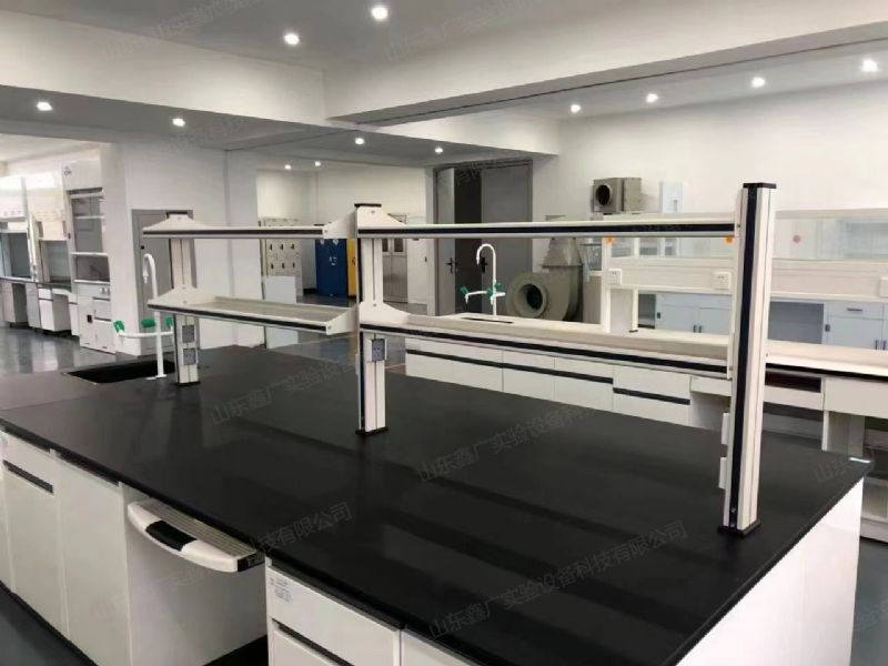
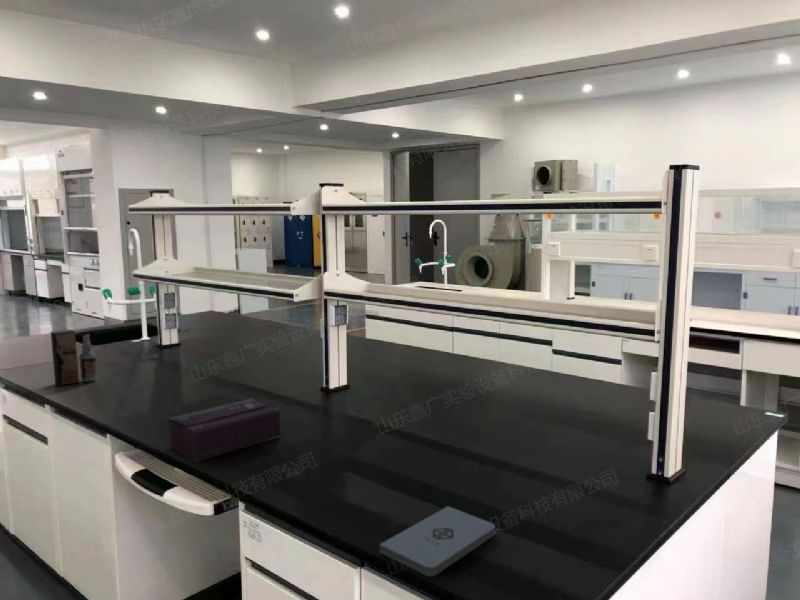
+ notepad [379,505,496,577]
+ tissue box [167,397,281,463]
+ spray bottle [50,329,98,387]
